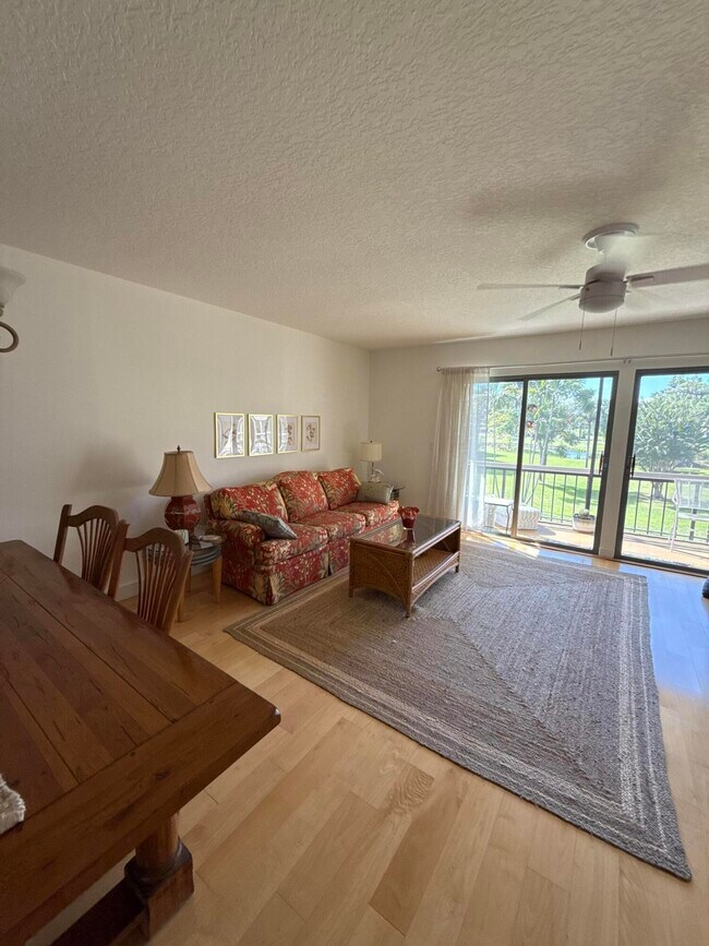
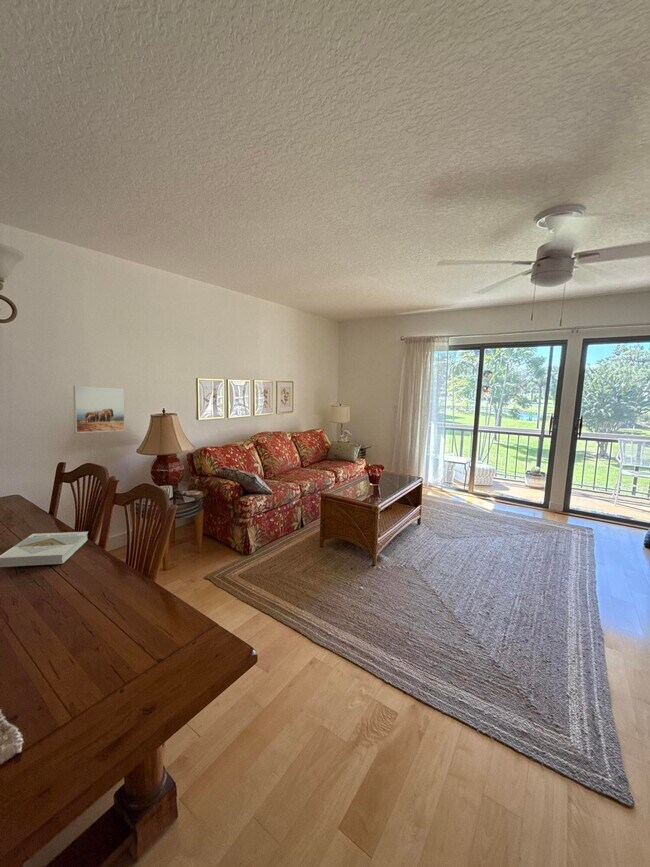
+ book [0,531,89,568]
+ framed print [72,385,126,434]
